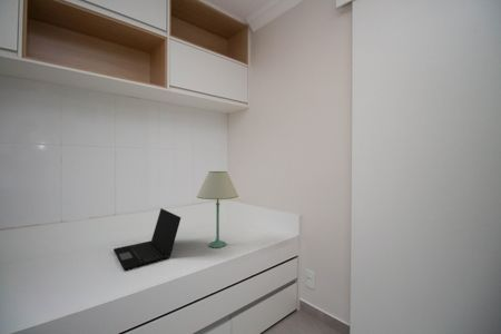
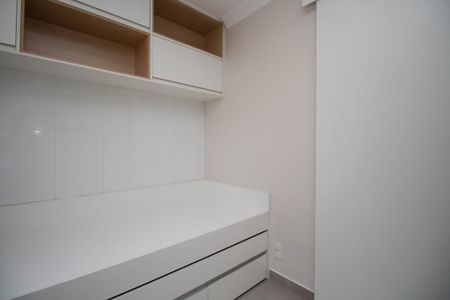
- laptop [112,207,181,272]
- table lamp [196,170,239,248]
